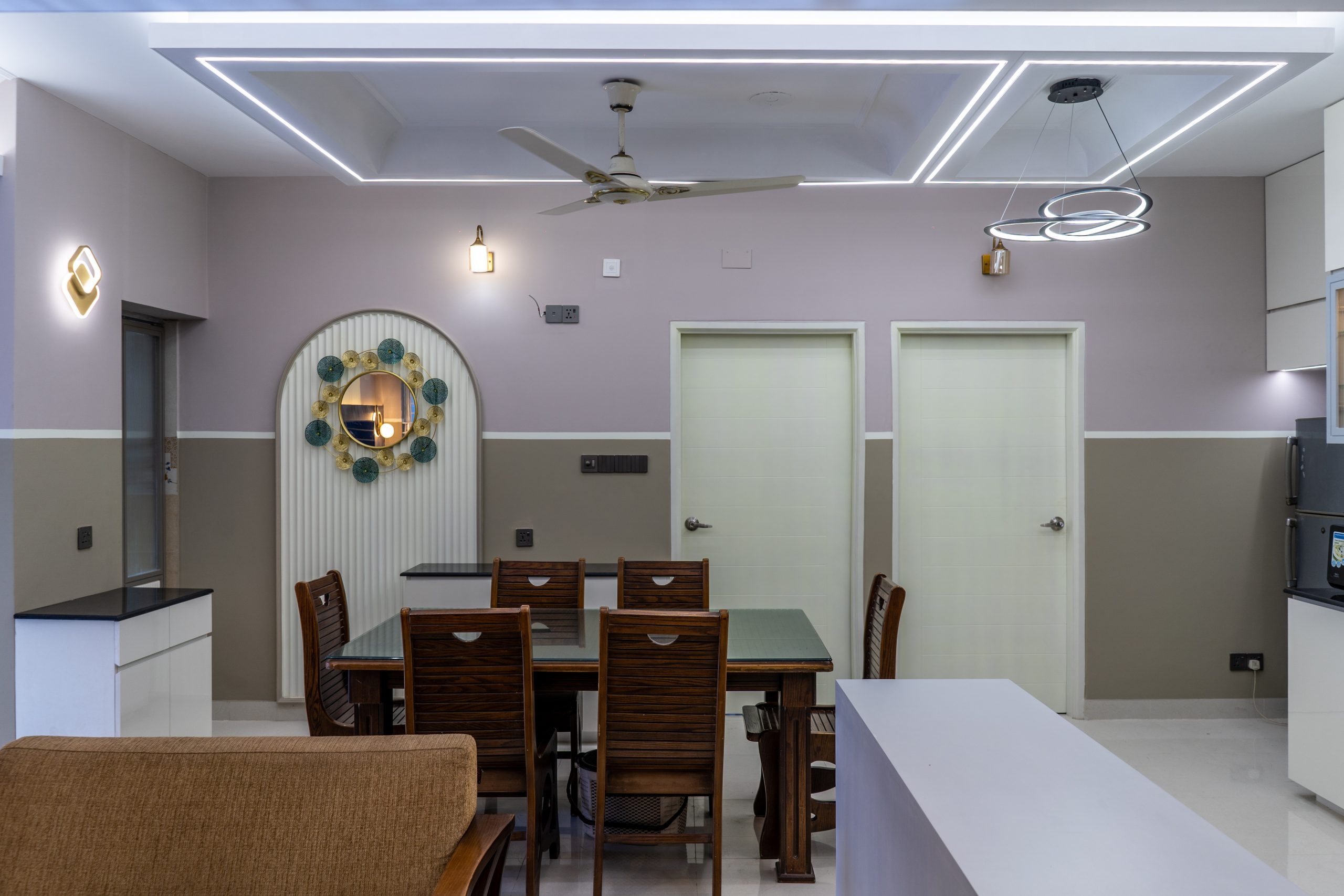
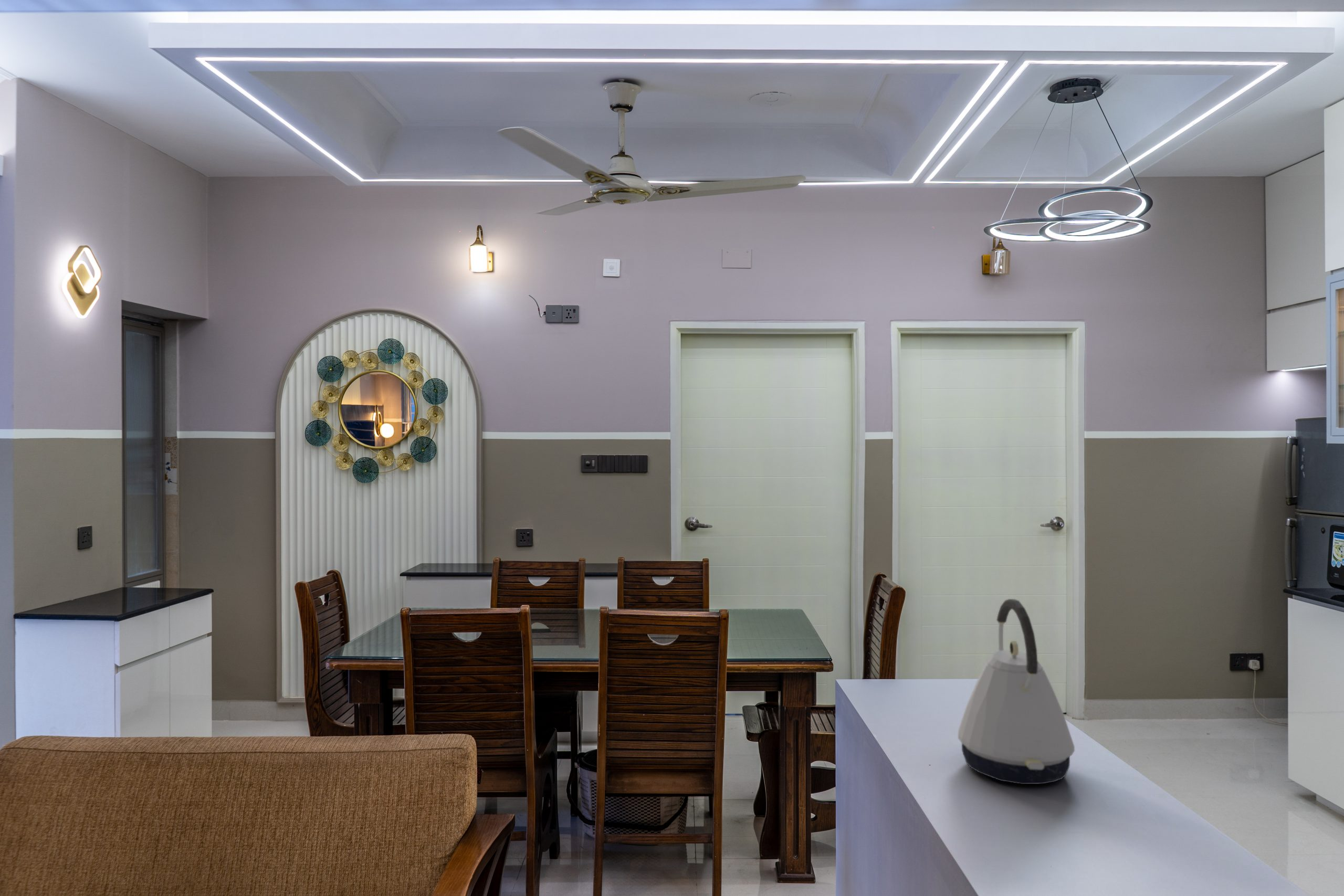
+ kettle [958,598,1075,785]
